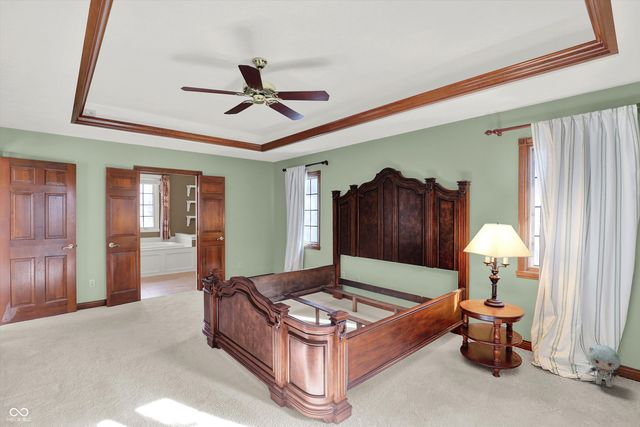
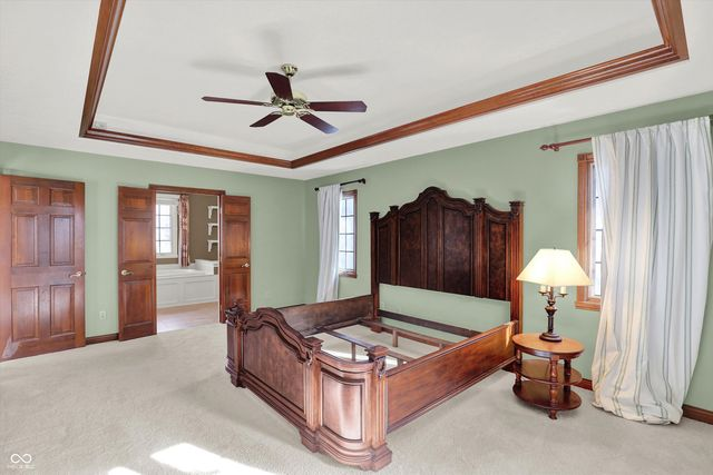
- plush toy [585,344,623,388]
